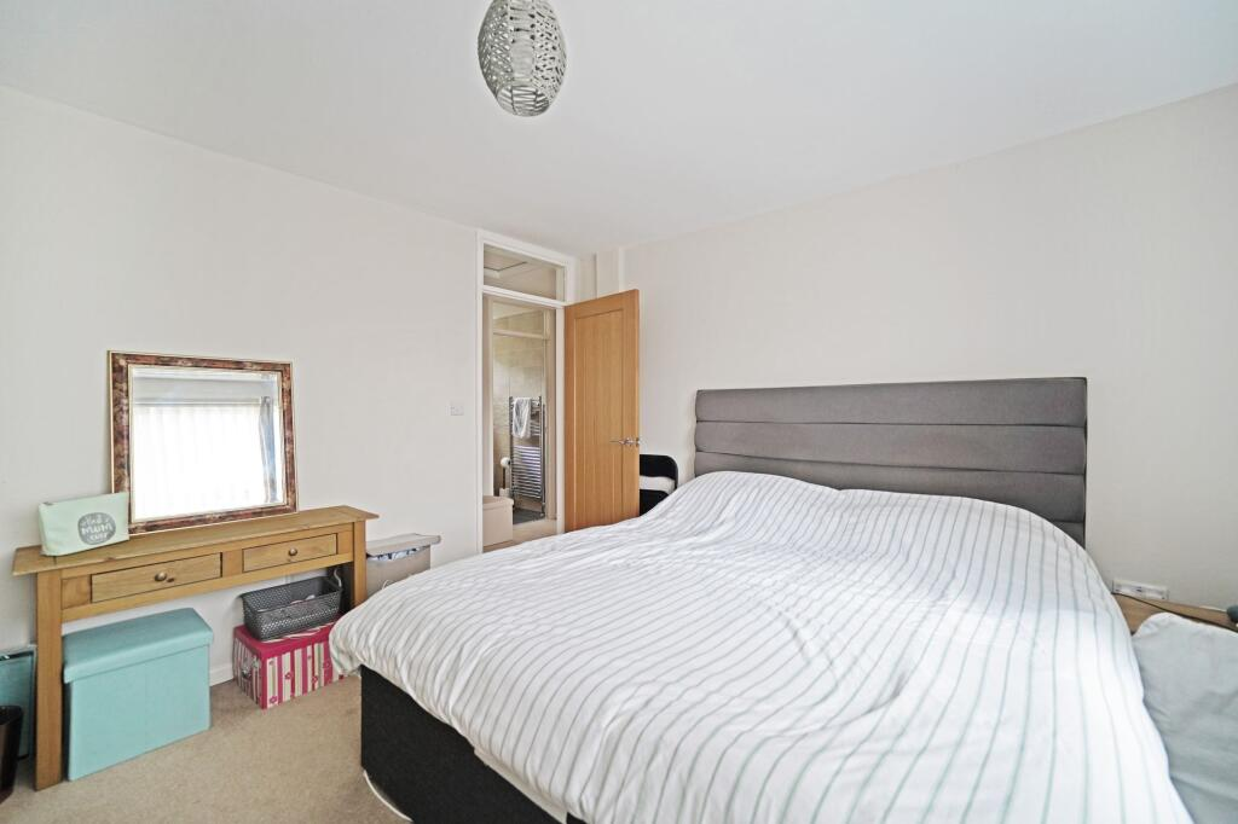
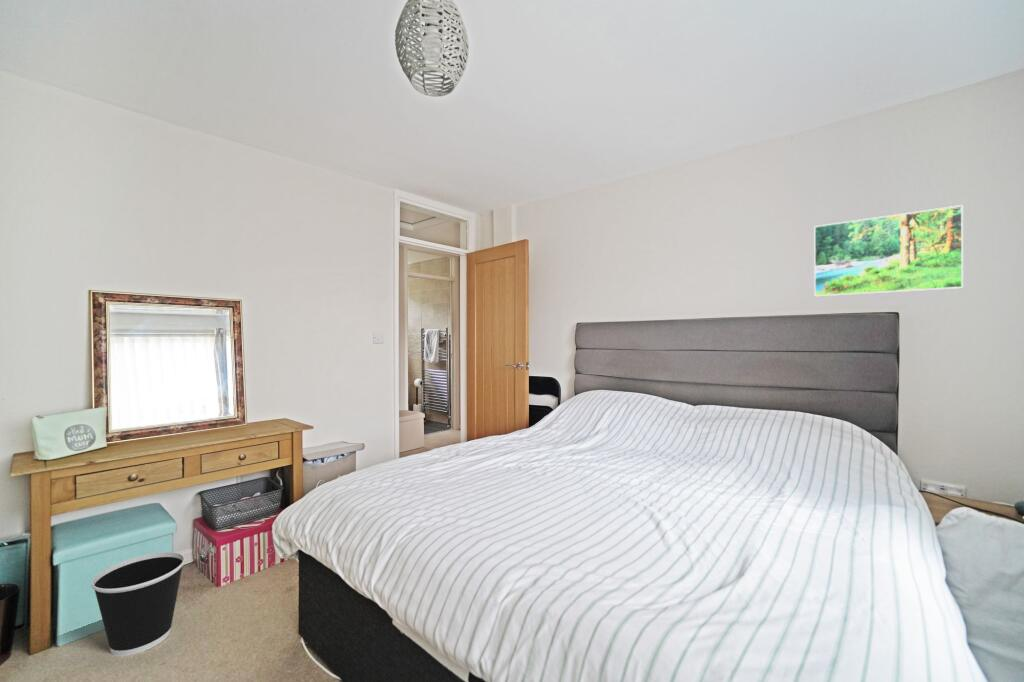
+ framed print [813,204,964,298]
+ wastebasket [90,551,186,657]
